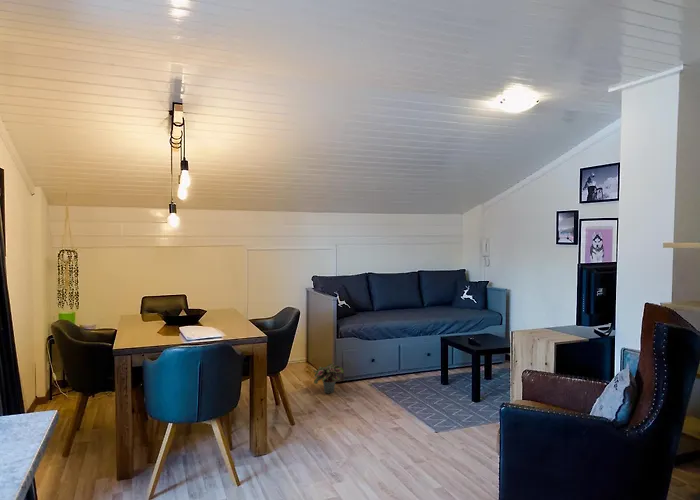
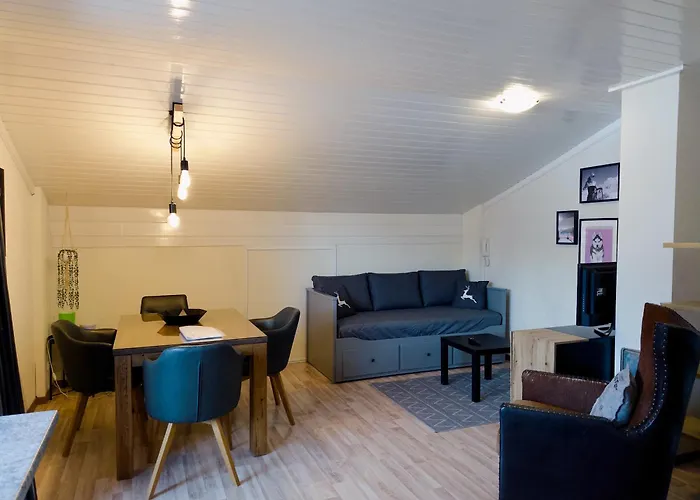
- potted plant [313,362,345,394]
